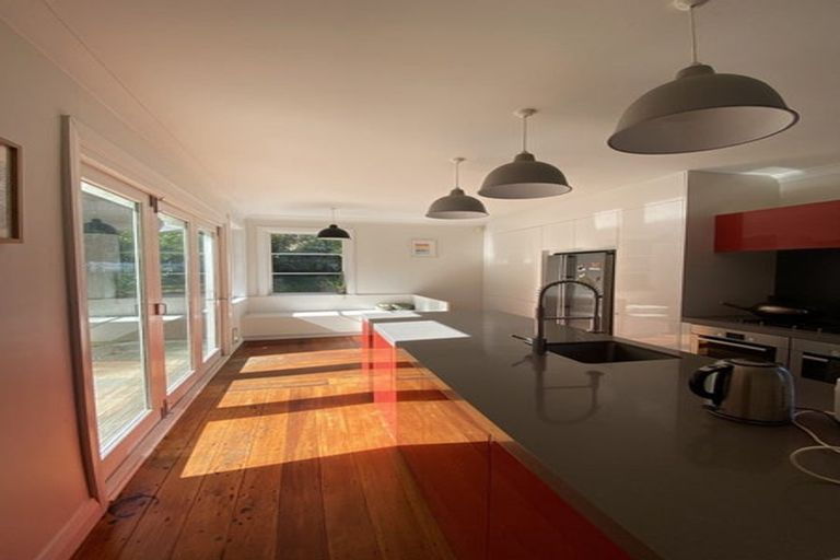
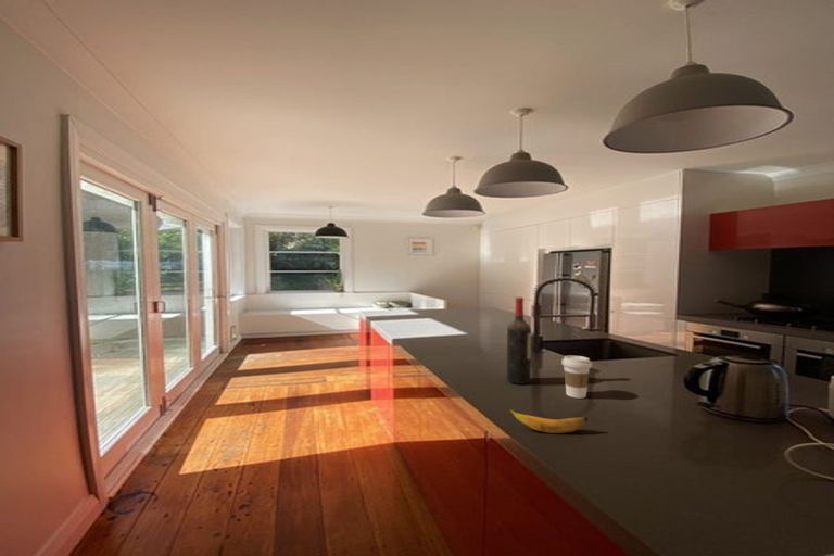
+ wine bottle [506,296,532,386]
+ banana [508,408,590,434]
+ coffee cup [560,355,593,400]
